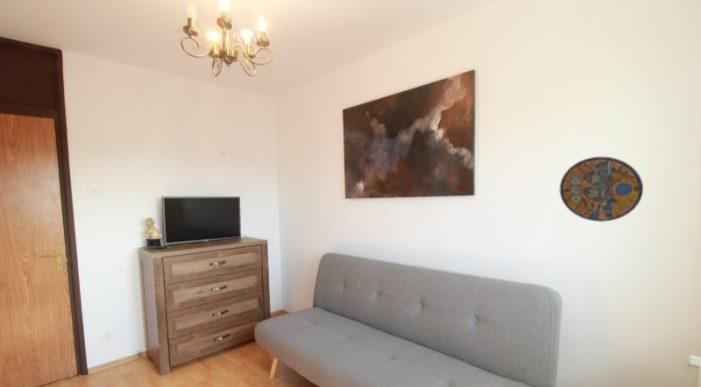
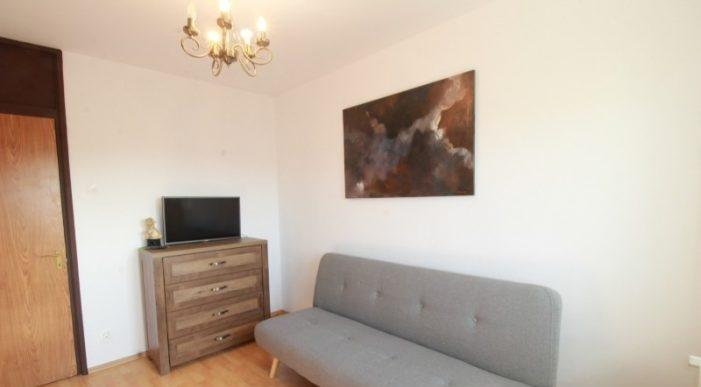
- manhole cover [559,156,644,223]
